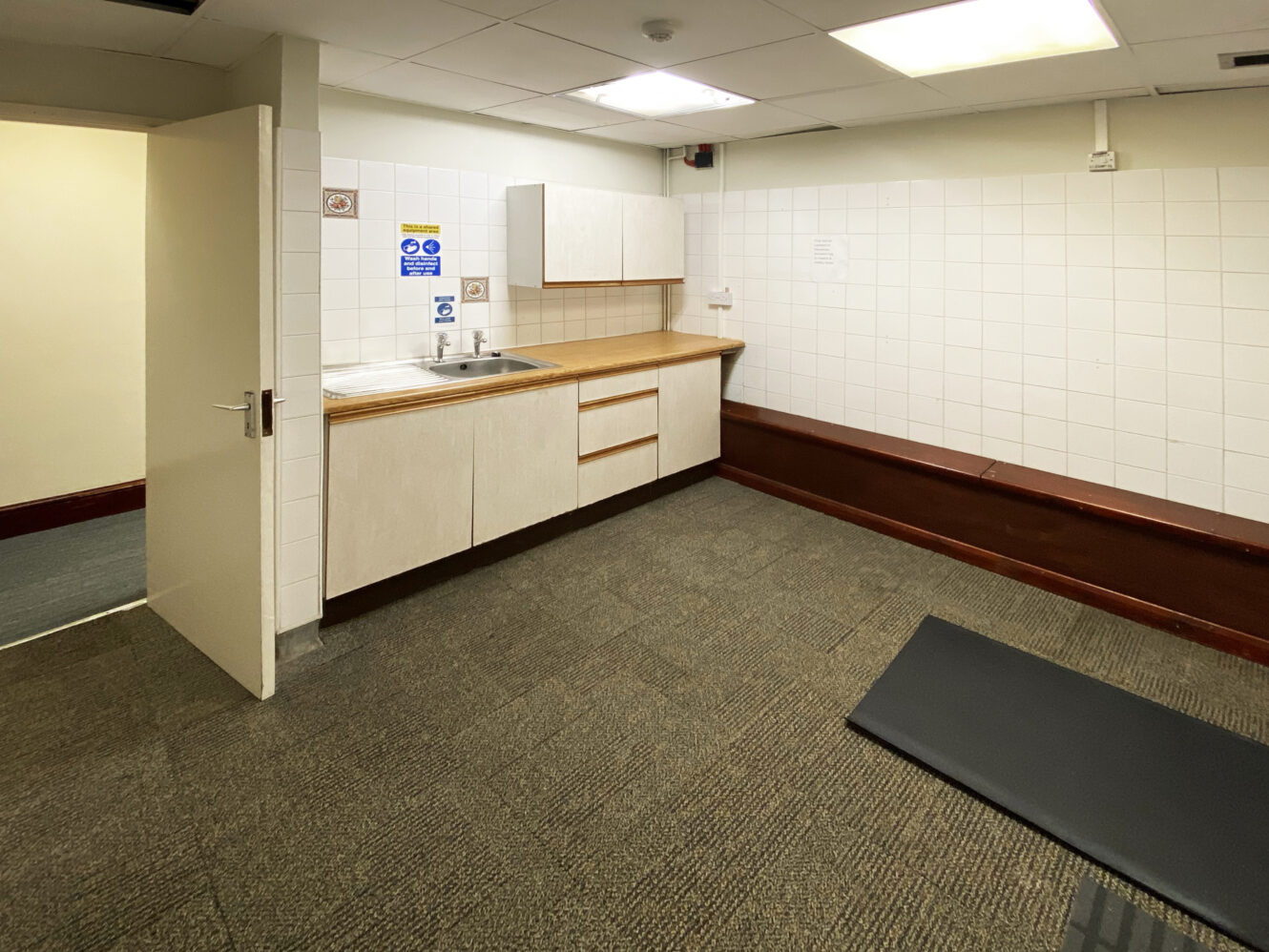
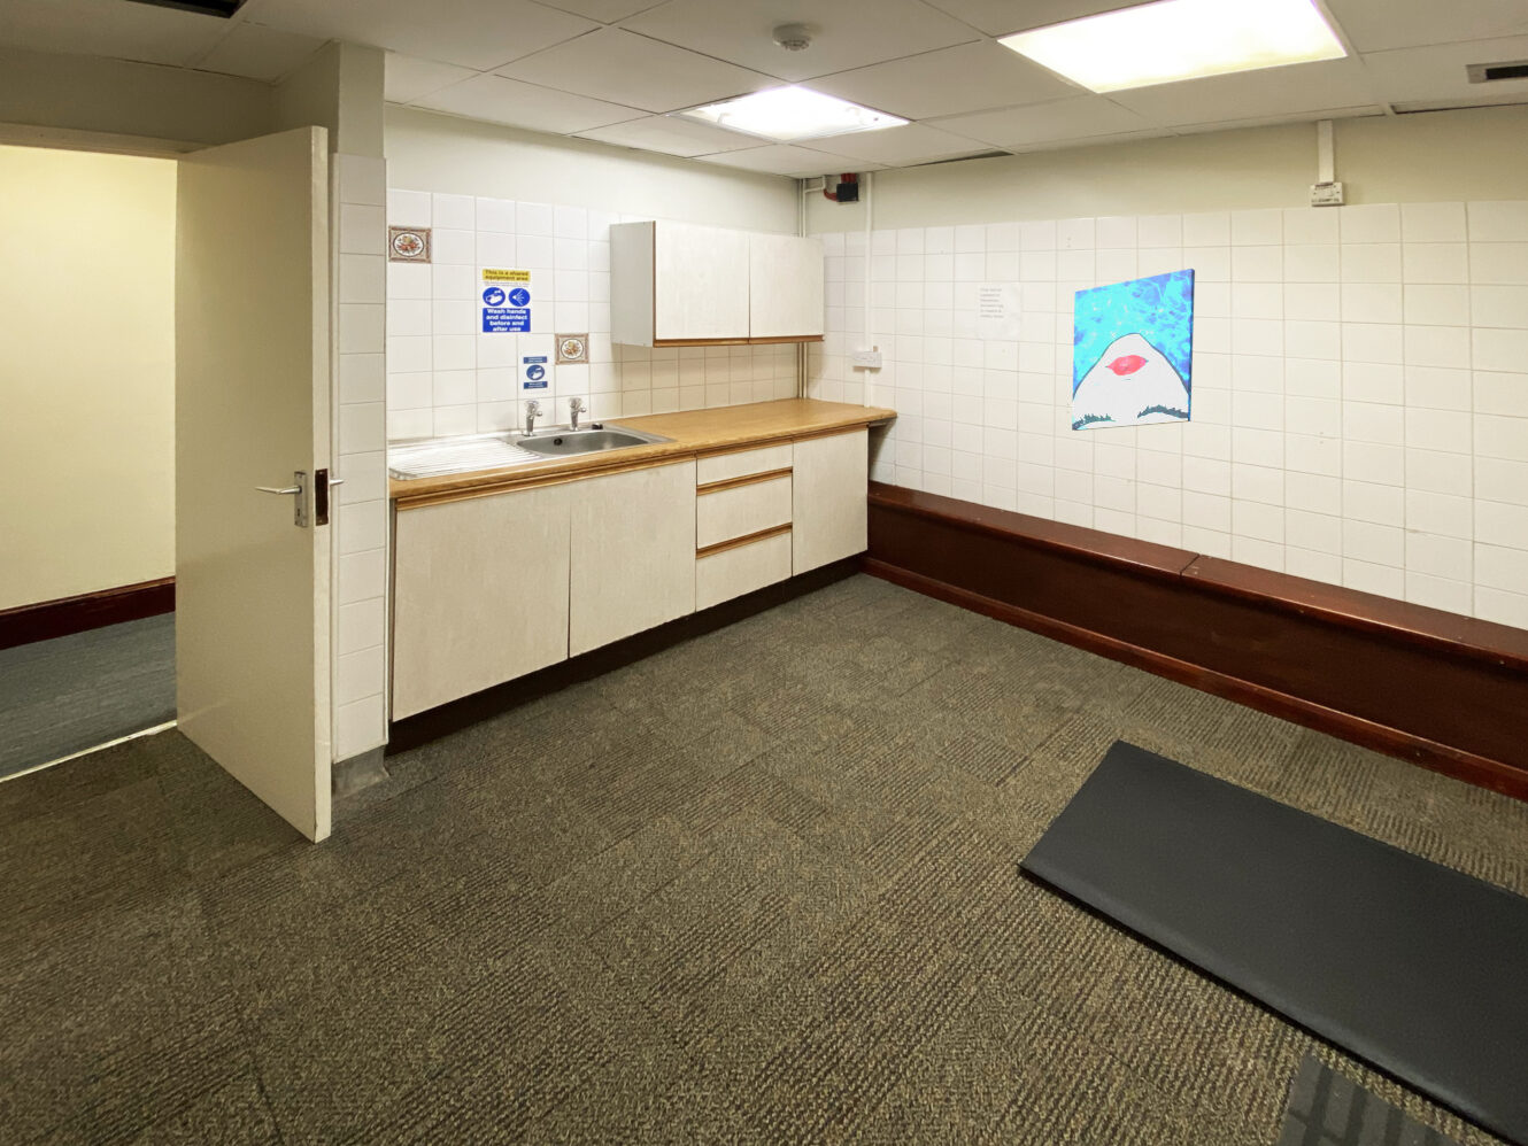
+ wall art [1070,267,1196,432]
